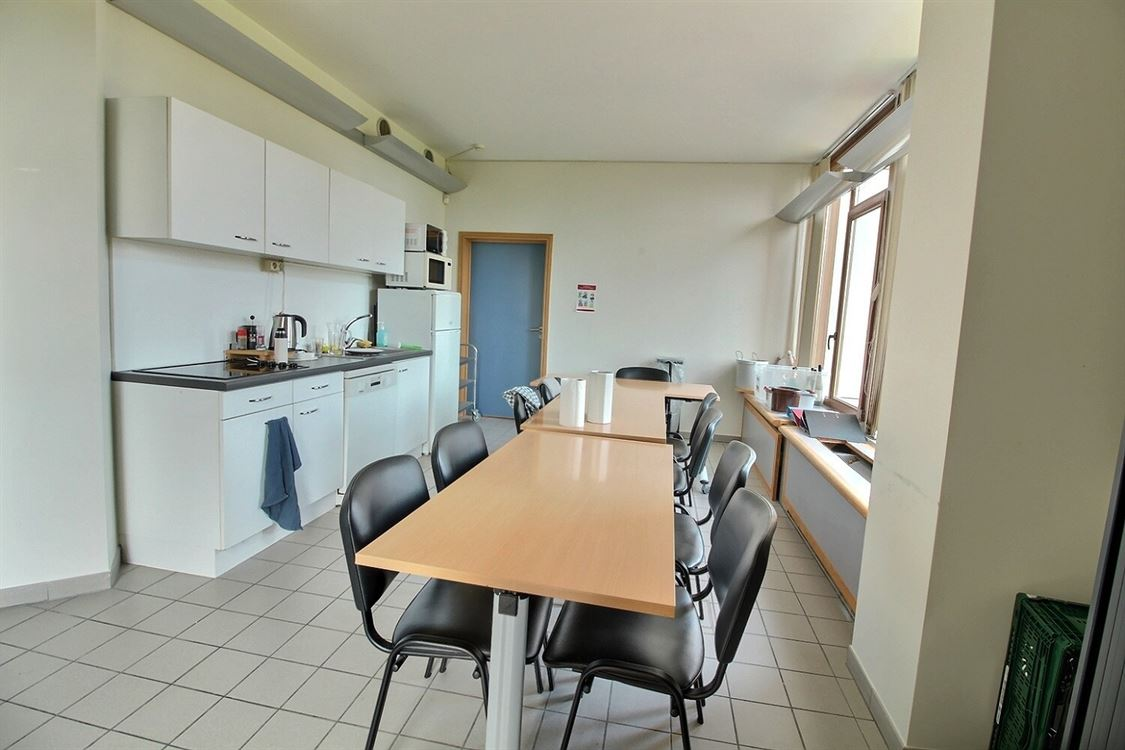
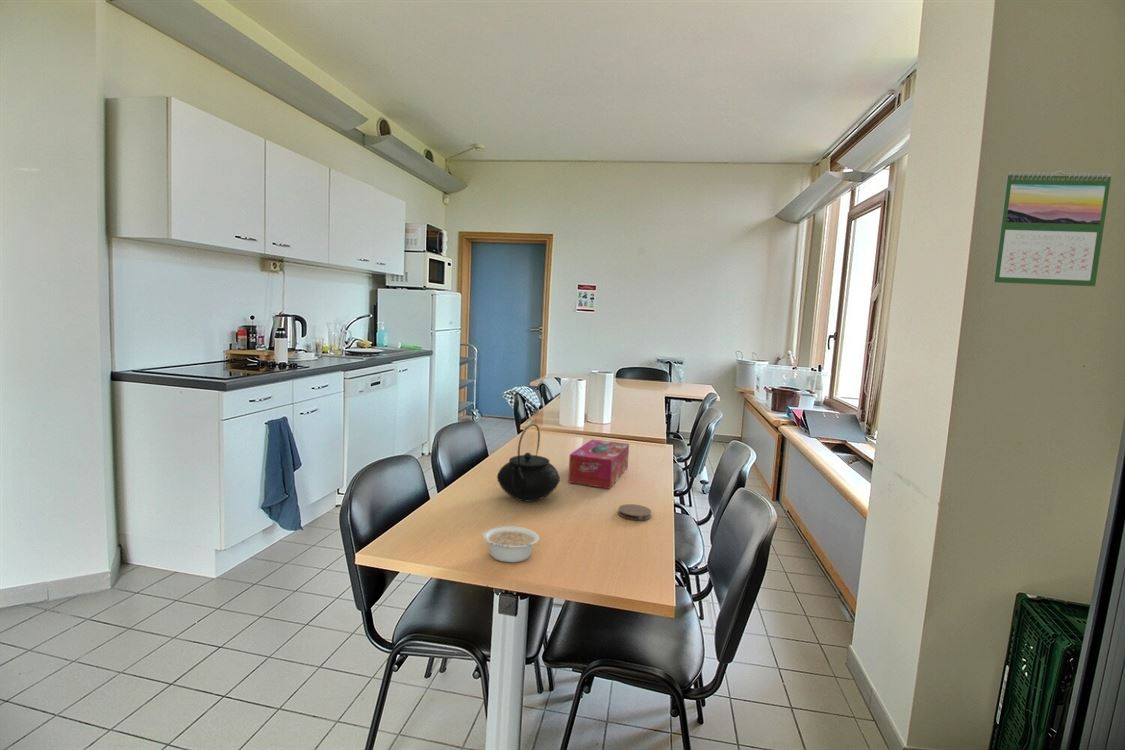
+ legume [482,525,540,563]
+ teapot [496,423,561,503]
+ coaster [617,503,652,521]
+ tissue box [567,438,630,490]
+ calendar [992,170,1112,288]
